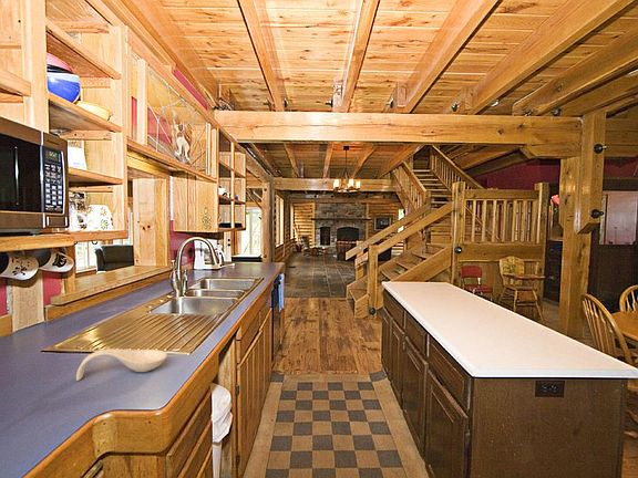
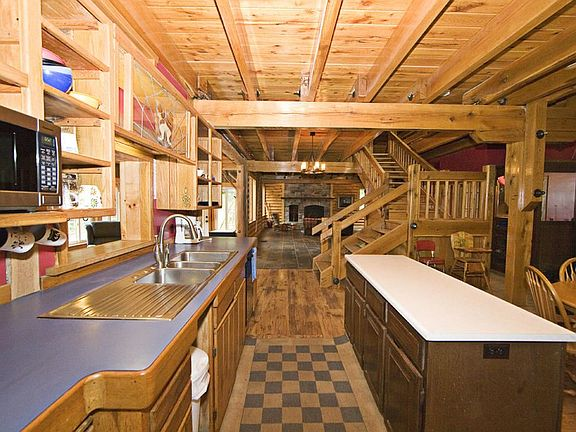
- spoon rest [75,347,168,382]
